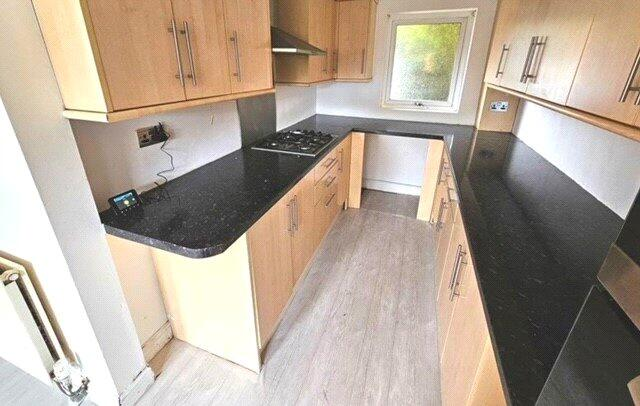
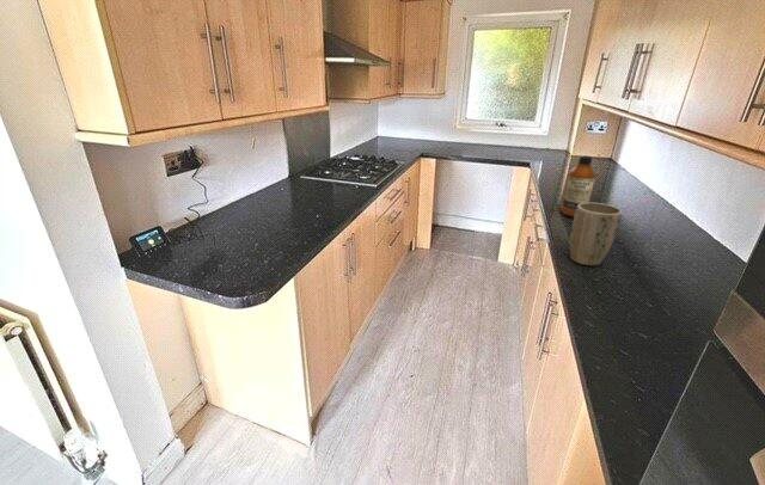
+ bottle [559,155,596,219]
+ plant pot [569,202,623,268]
